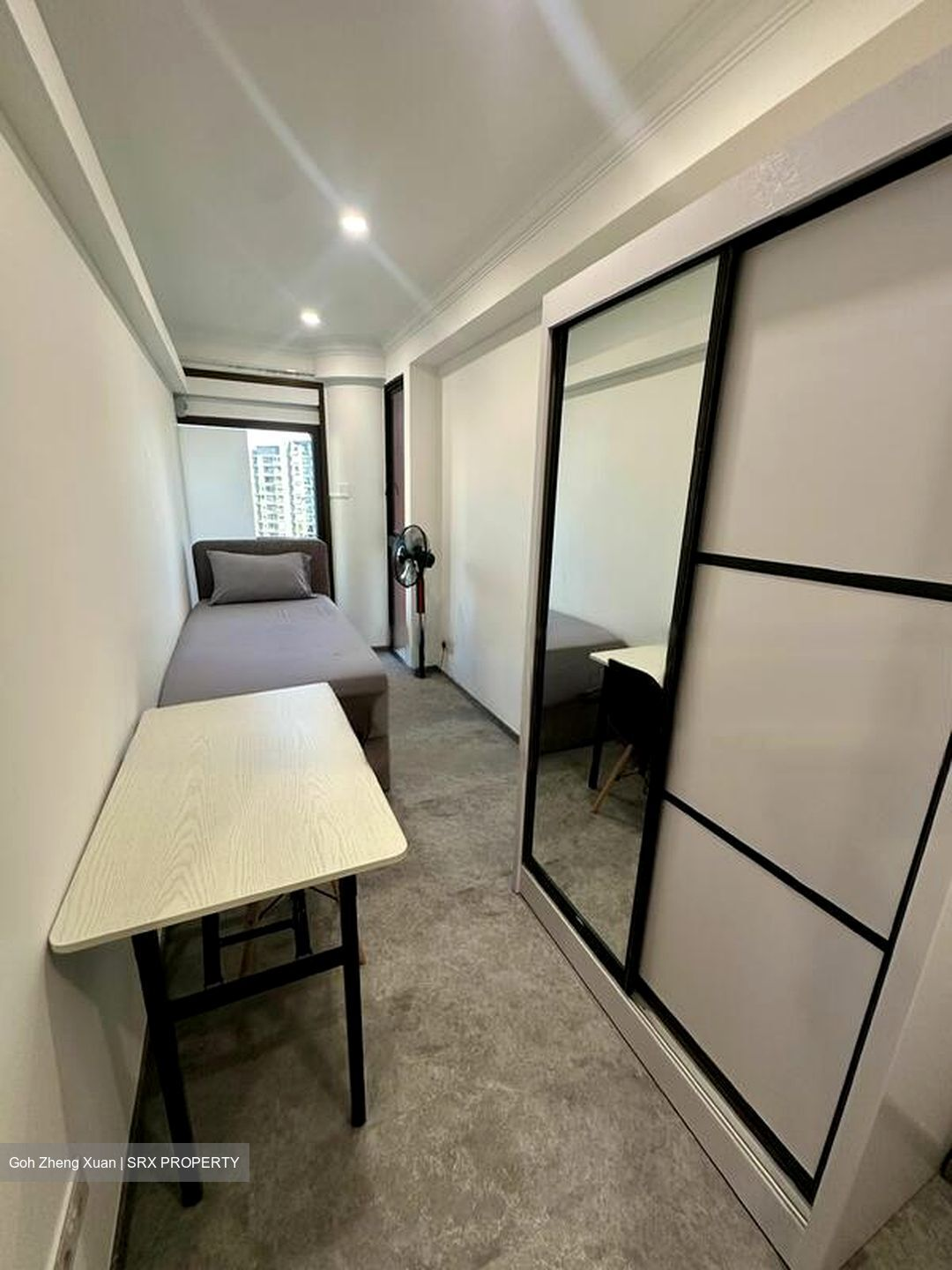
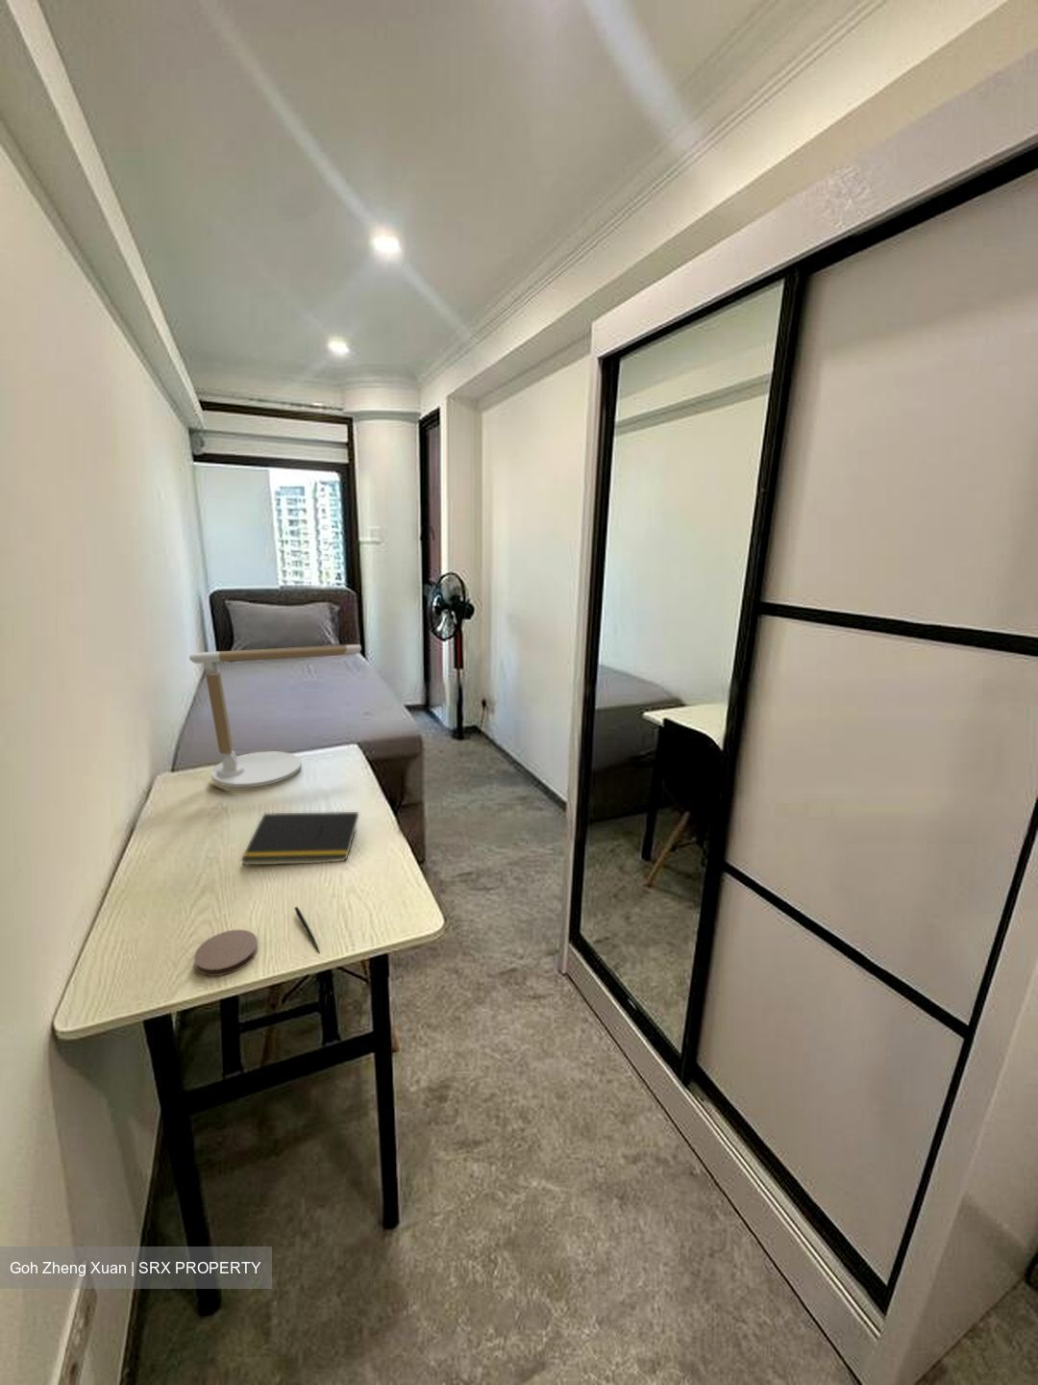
+ coaster [193,928,260,977]
+ notepad [239,810,360,866]
+ desk lamp [189,643,362,787]
+ pen [293,906,321,954]
